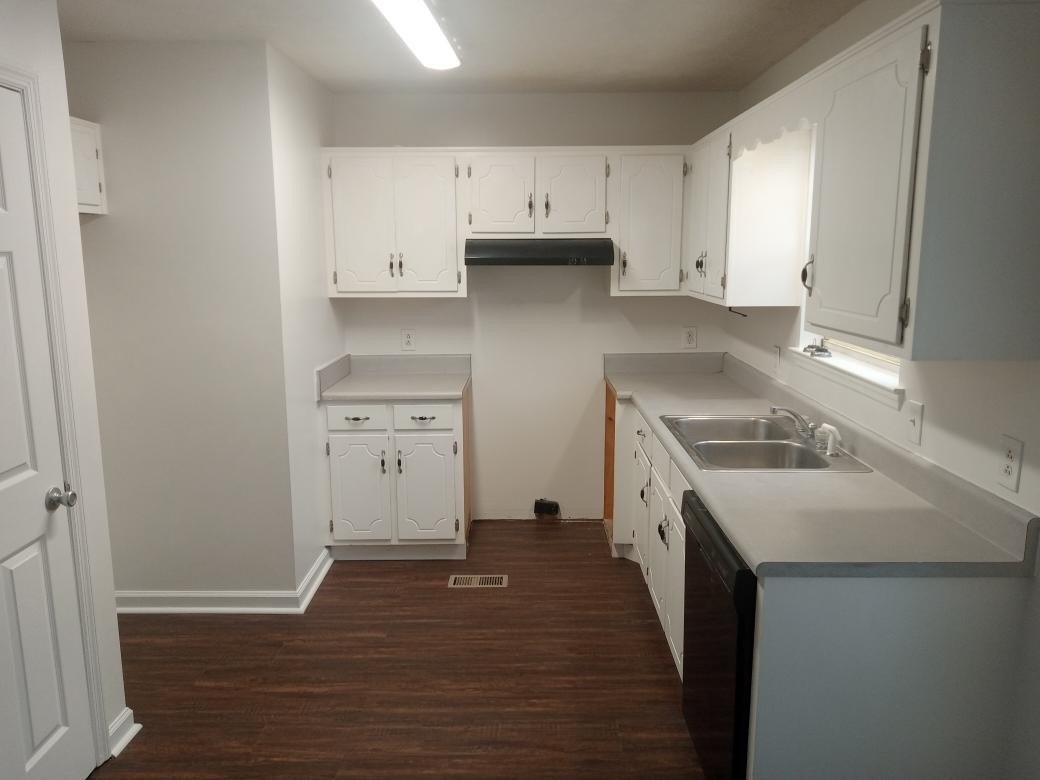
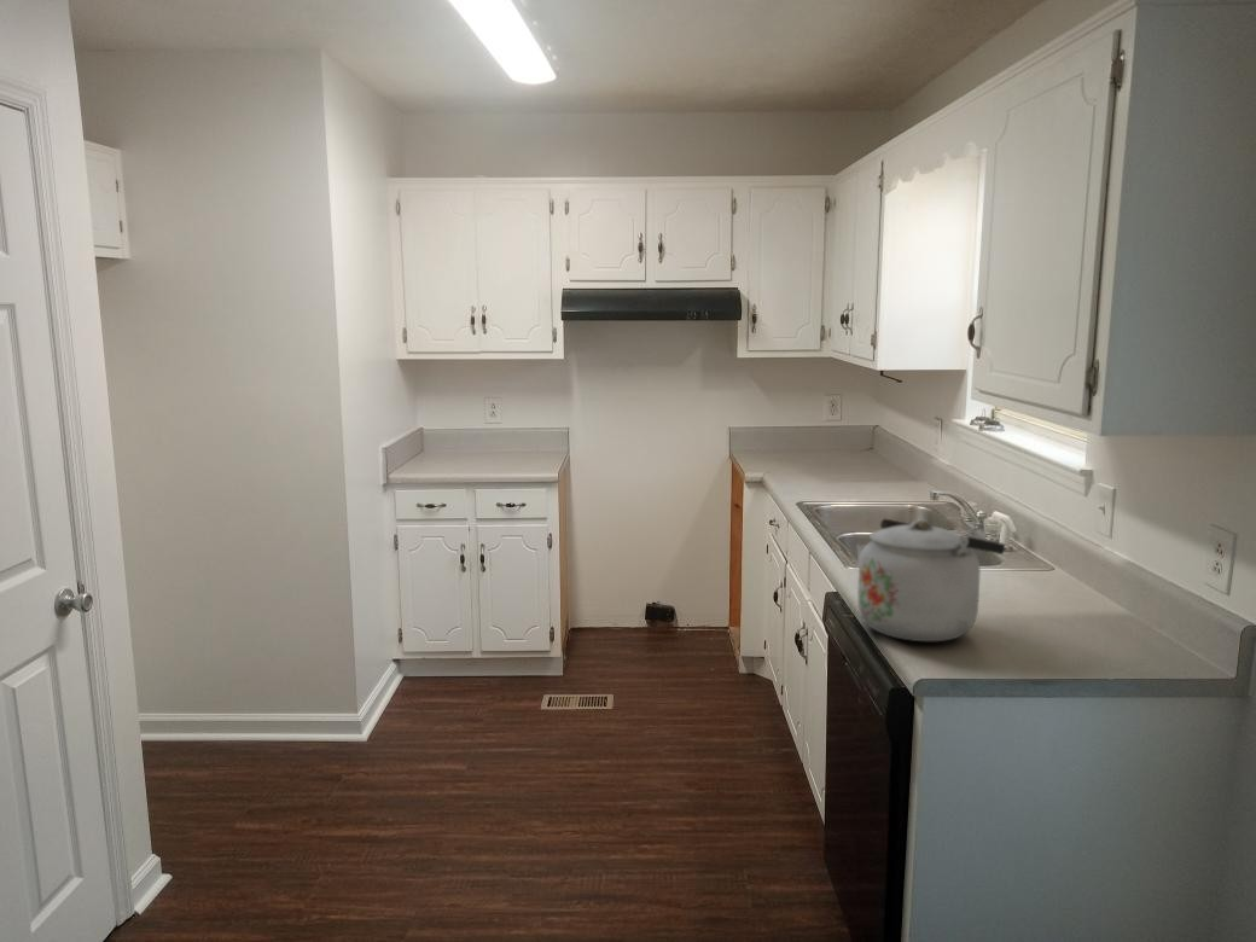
+ kettle [855,517,1006,642]
